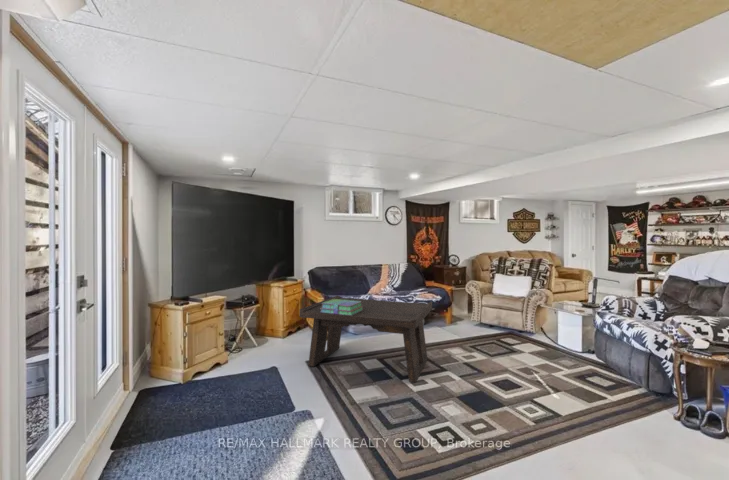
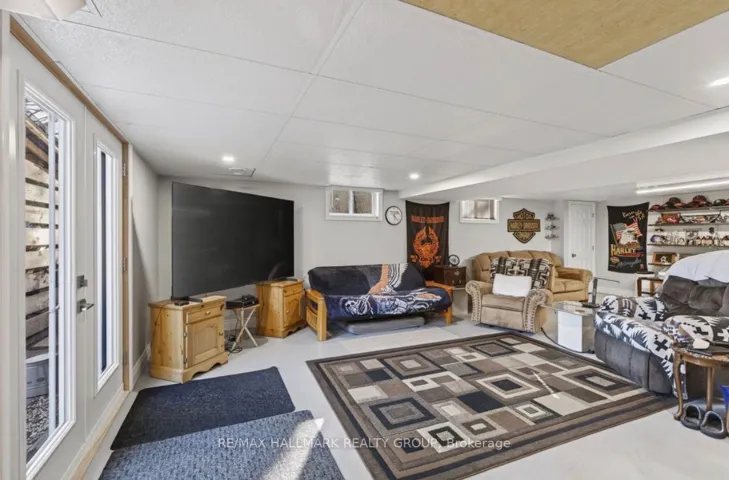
- stack of books [320,299,363,316]
- coffee table [299,295,433,383]
